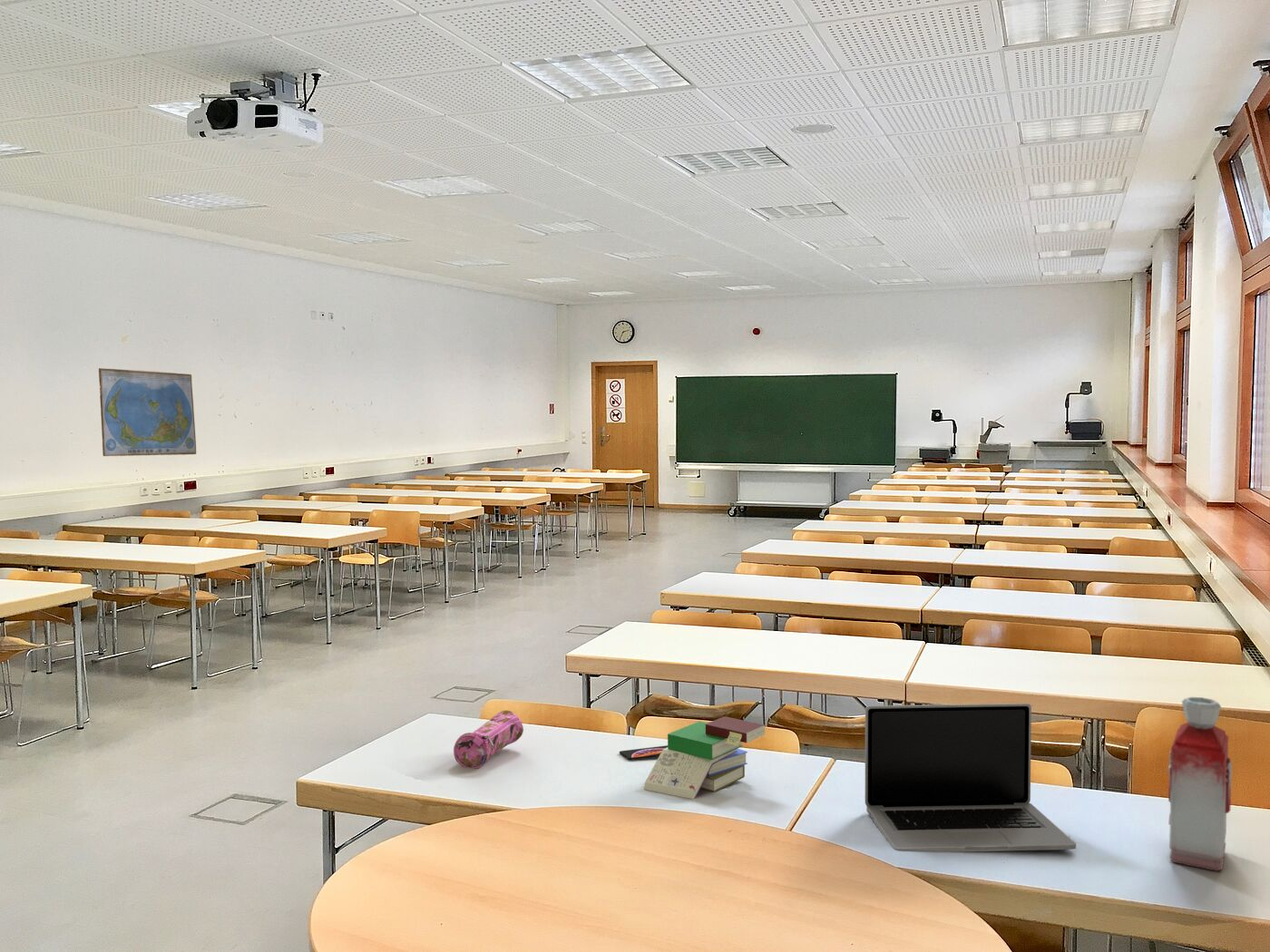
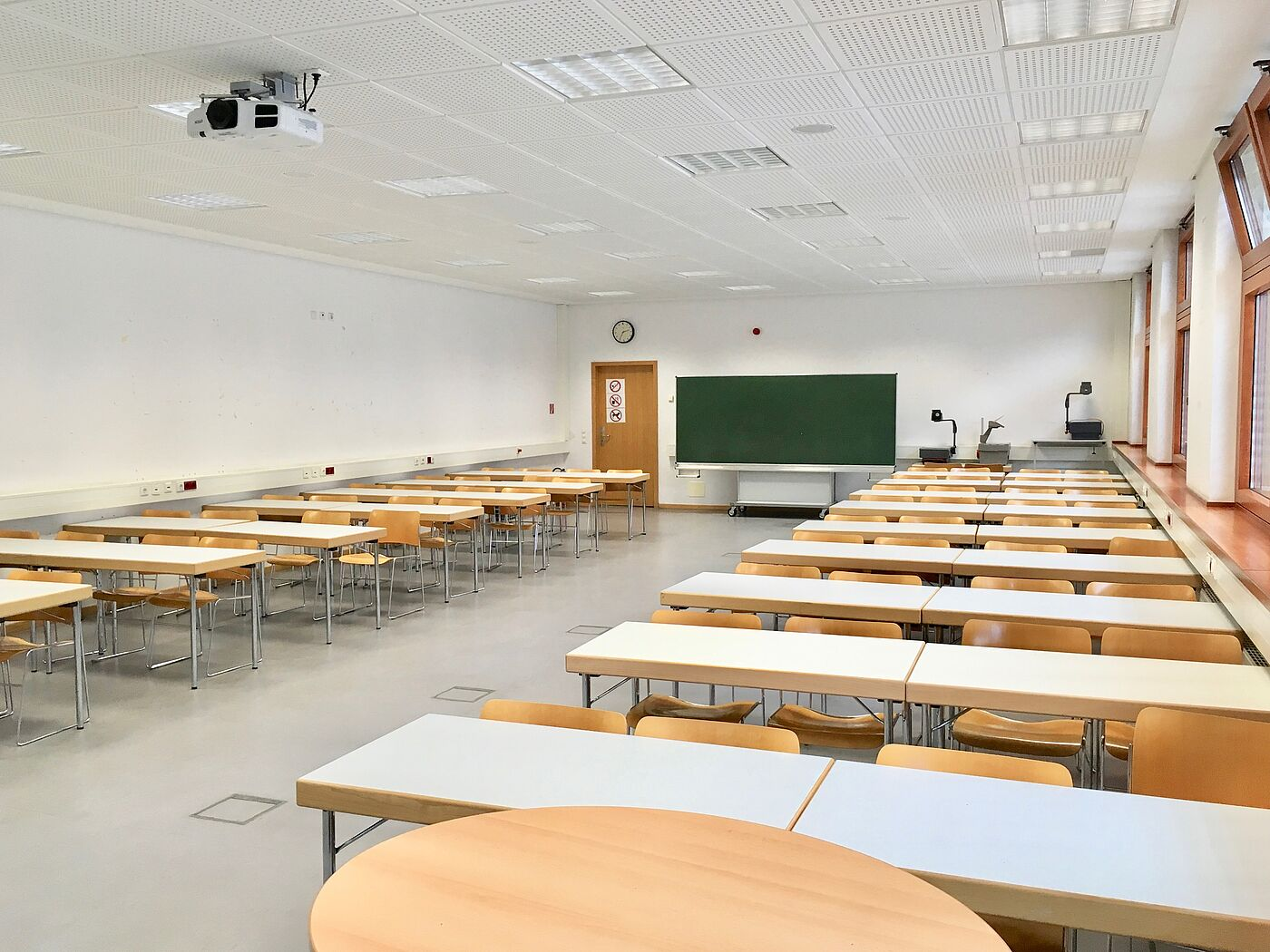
- book [643,715,766,800]
- smartphone [619,744,668,761]
- bottle [1167,696,1233,872]
- world map [98,367,197,457]
- laptop [865,703,1077,852]
- pencil case [453,709,524,770]
